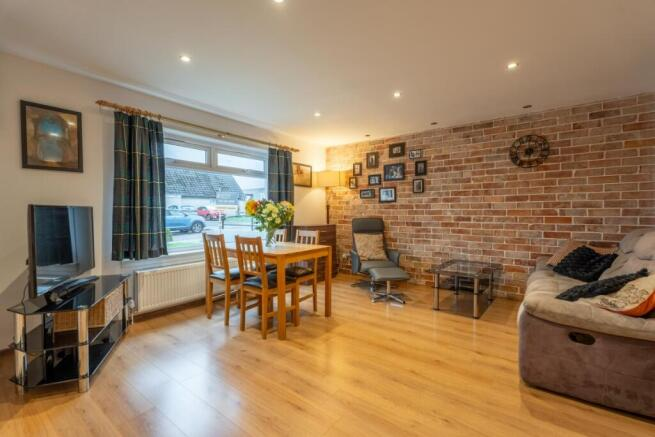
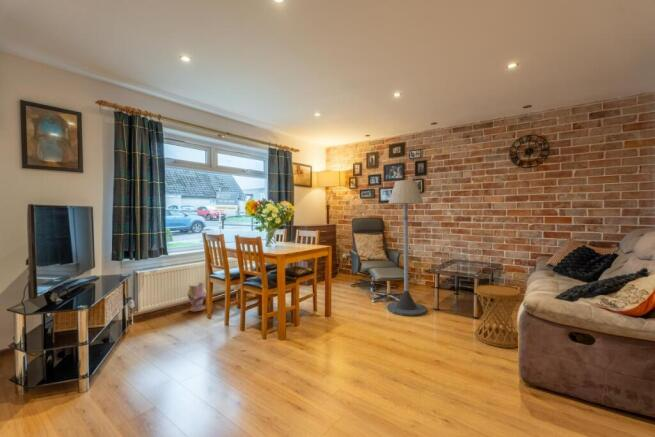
+ vase [186,282,207,312]
+ side table [473,284,523,349]
+ floor lamp [386,179,428,317]
